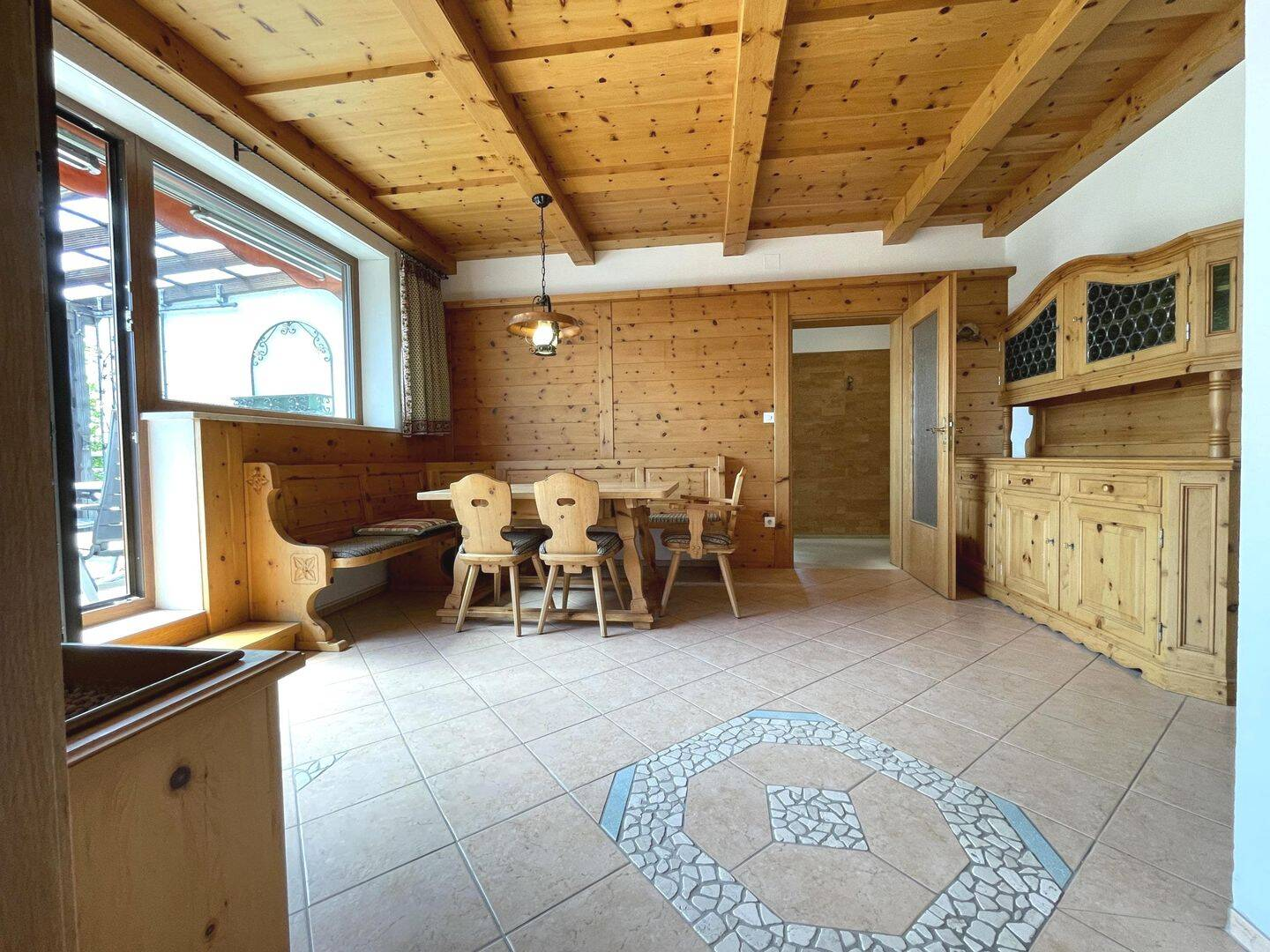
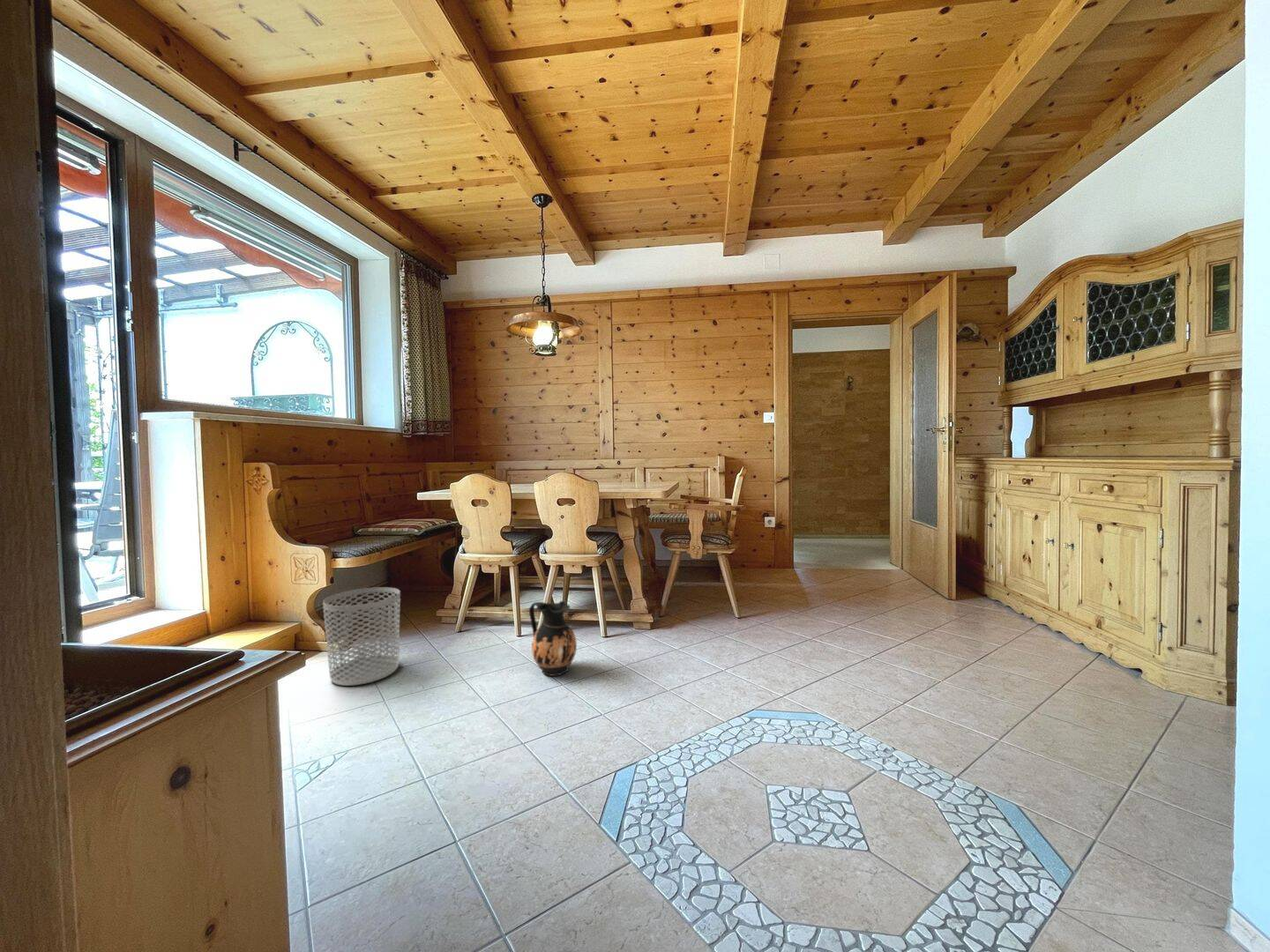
+ ceramic jug [528,600,578,677]
+ waste bin [322,586,401,687]
